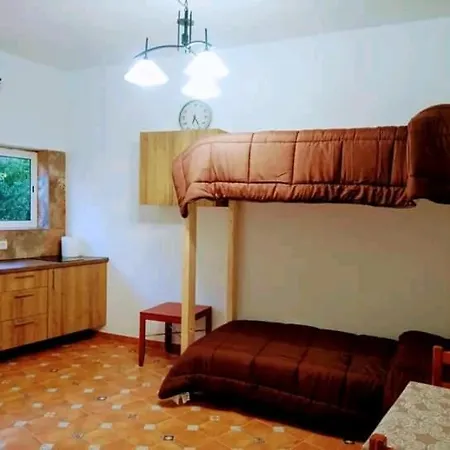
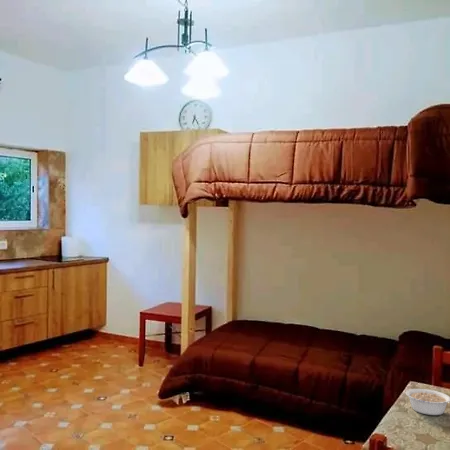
+ legume [405,388,450,416]
